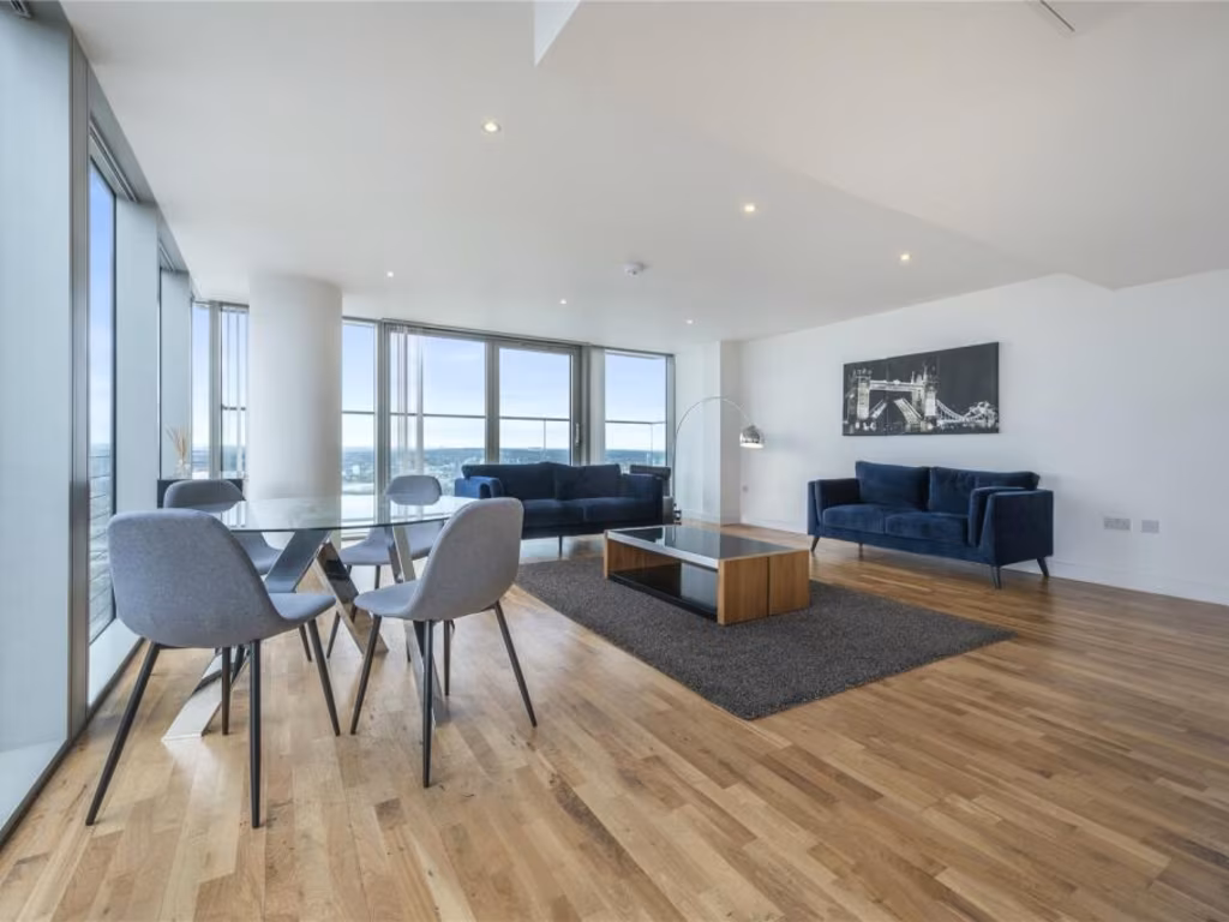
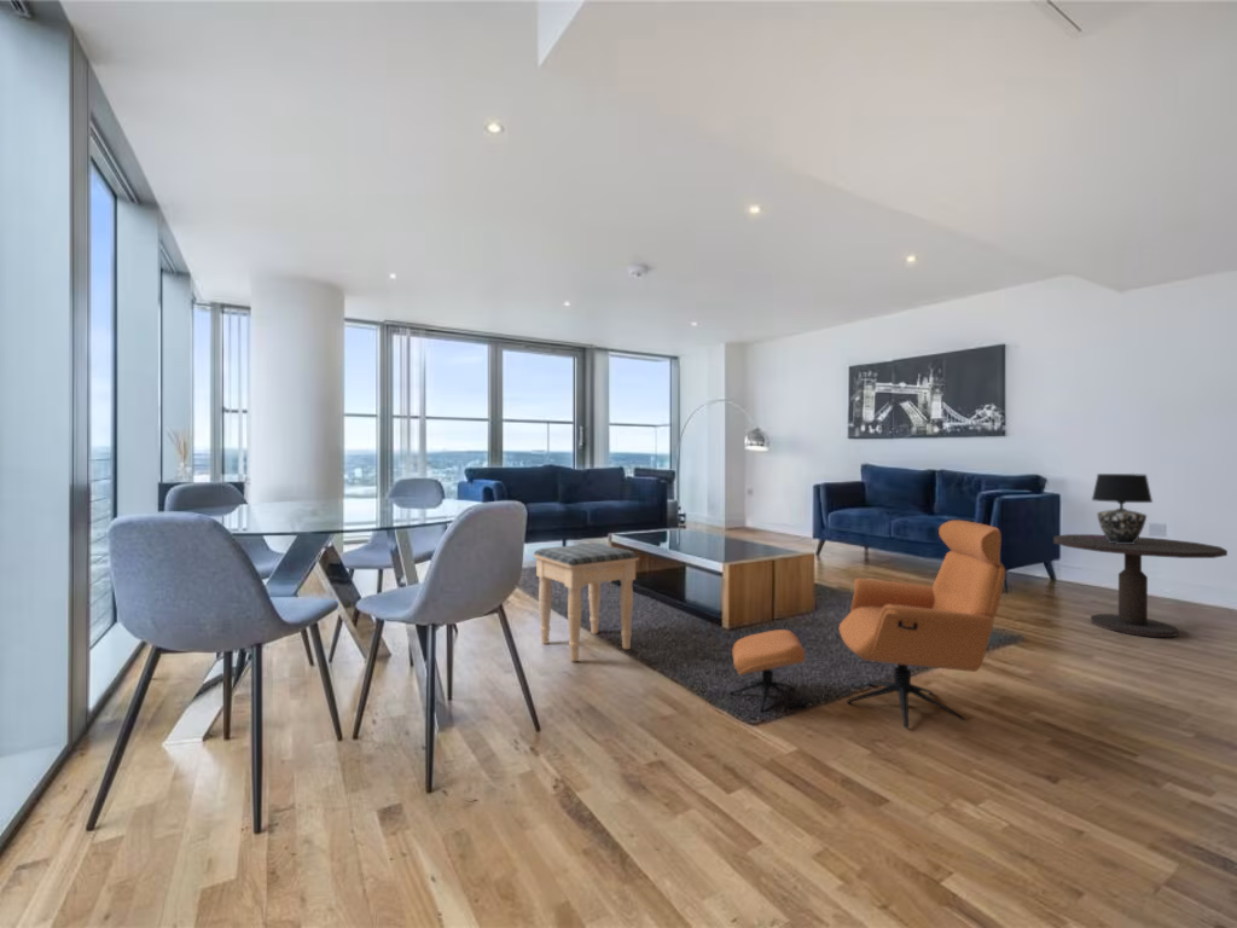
+ armchair [728,518,1006,729]
+ footstool [533,543,640,662]
+ side table [1052,533,1229,638]
+ table lamp [1091,472,1154,544]
